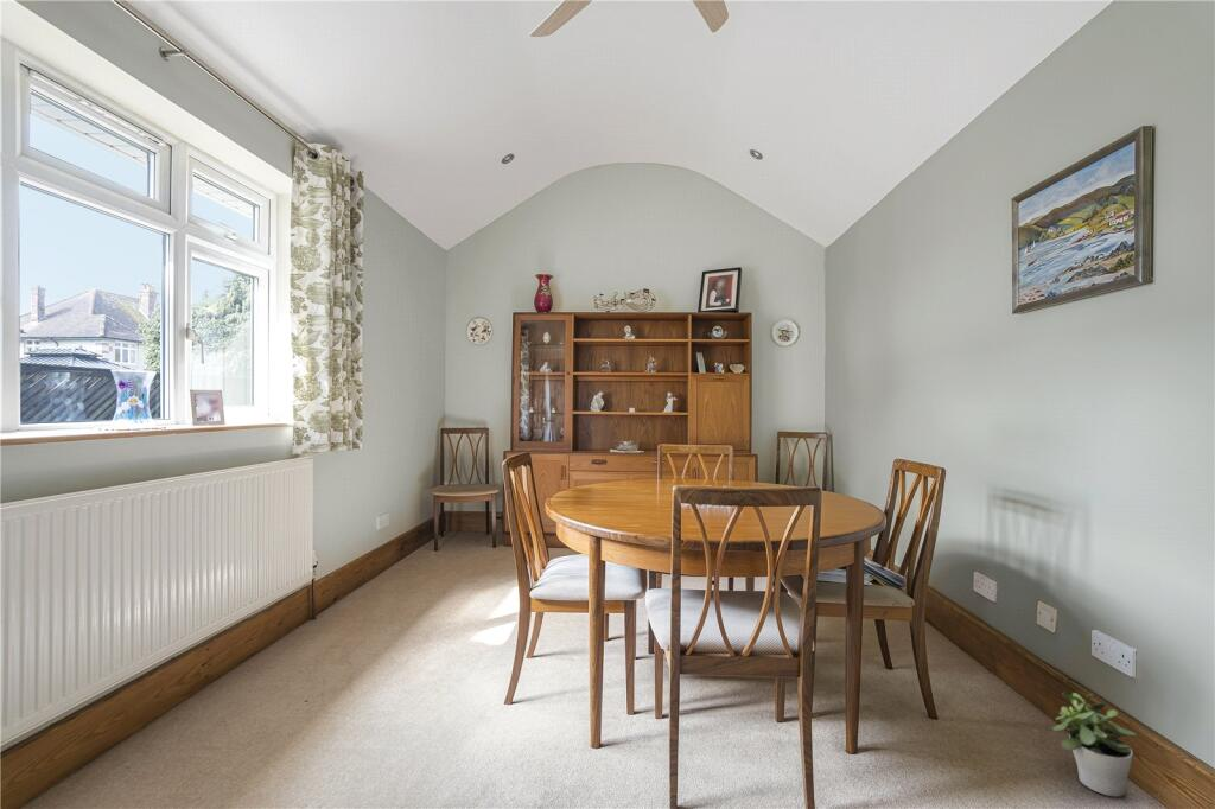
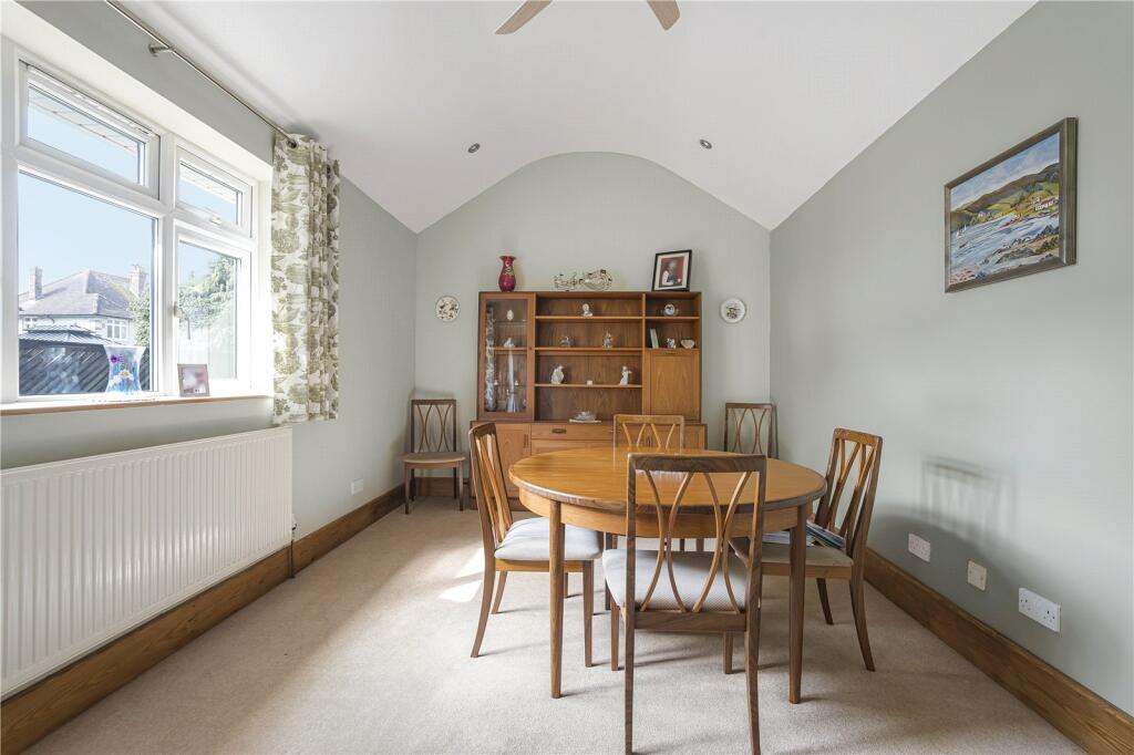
- potted plant [1051,692,1138,798]
